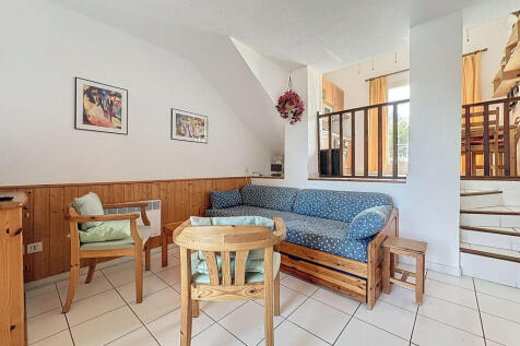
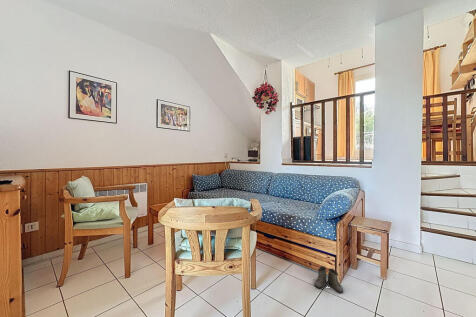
+ boots [314,265,344,294]
